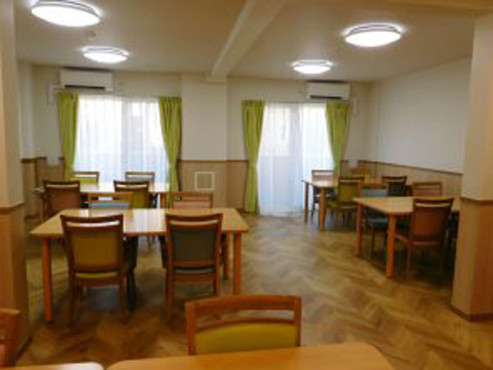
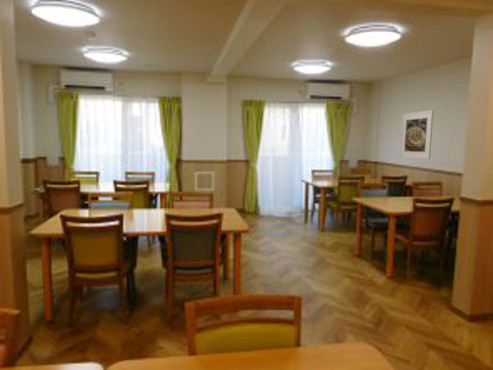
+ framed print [399,109,435,160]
